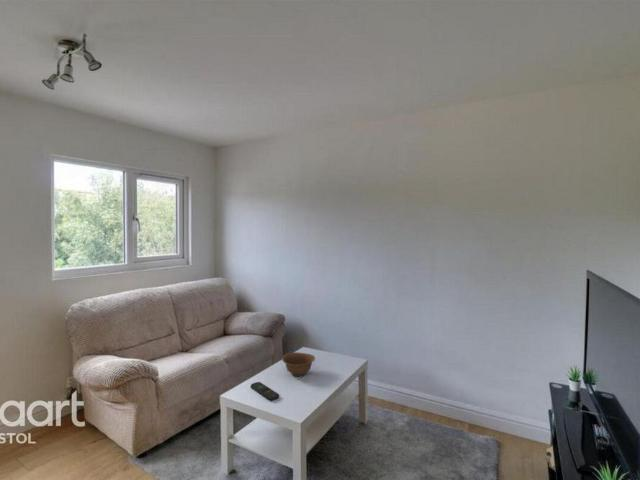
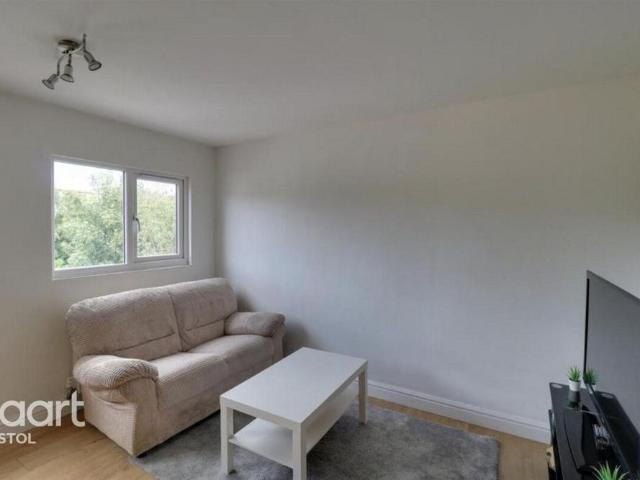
- bowl [281,351,316,378]
- remote control [250,381,280,402]
